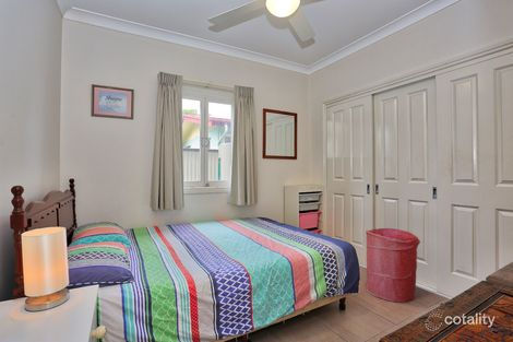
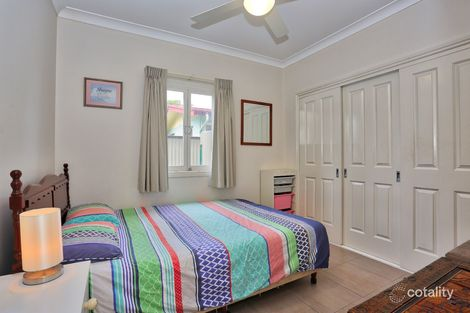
- laundry hamper [363,227,421,304]
